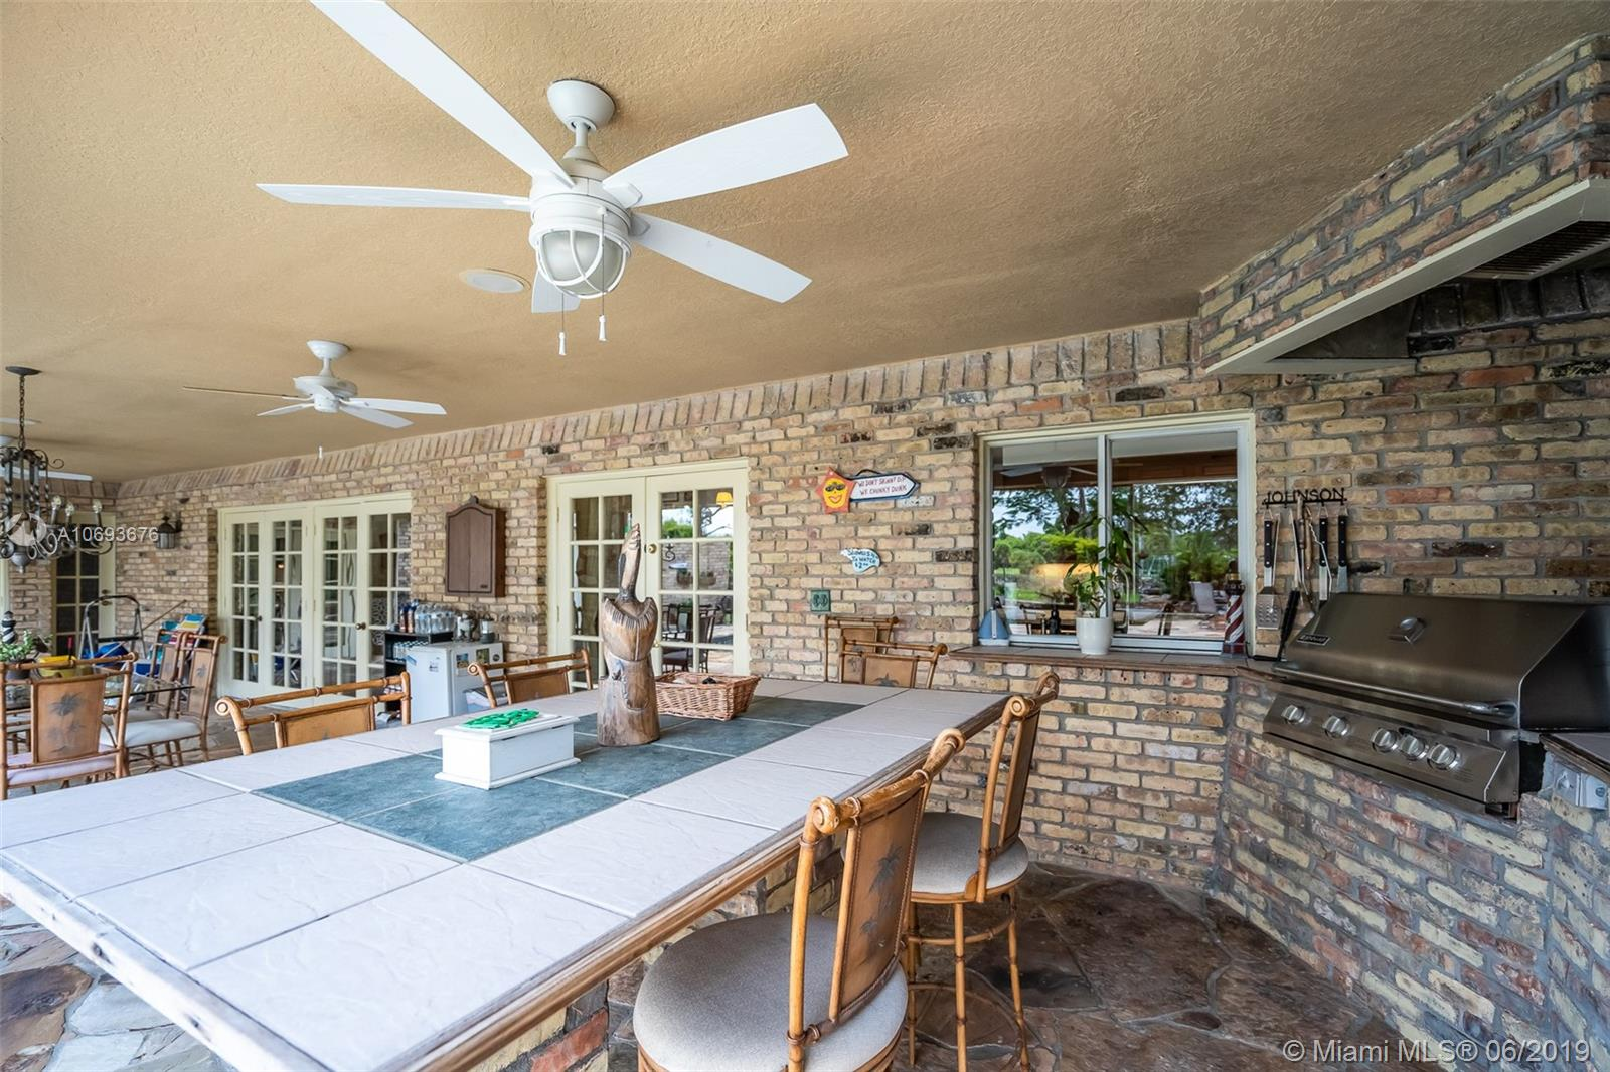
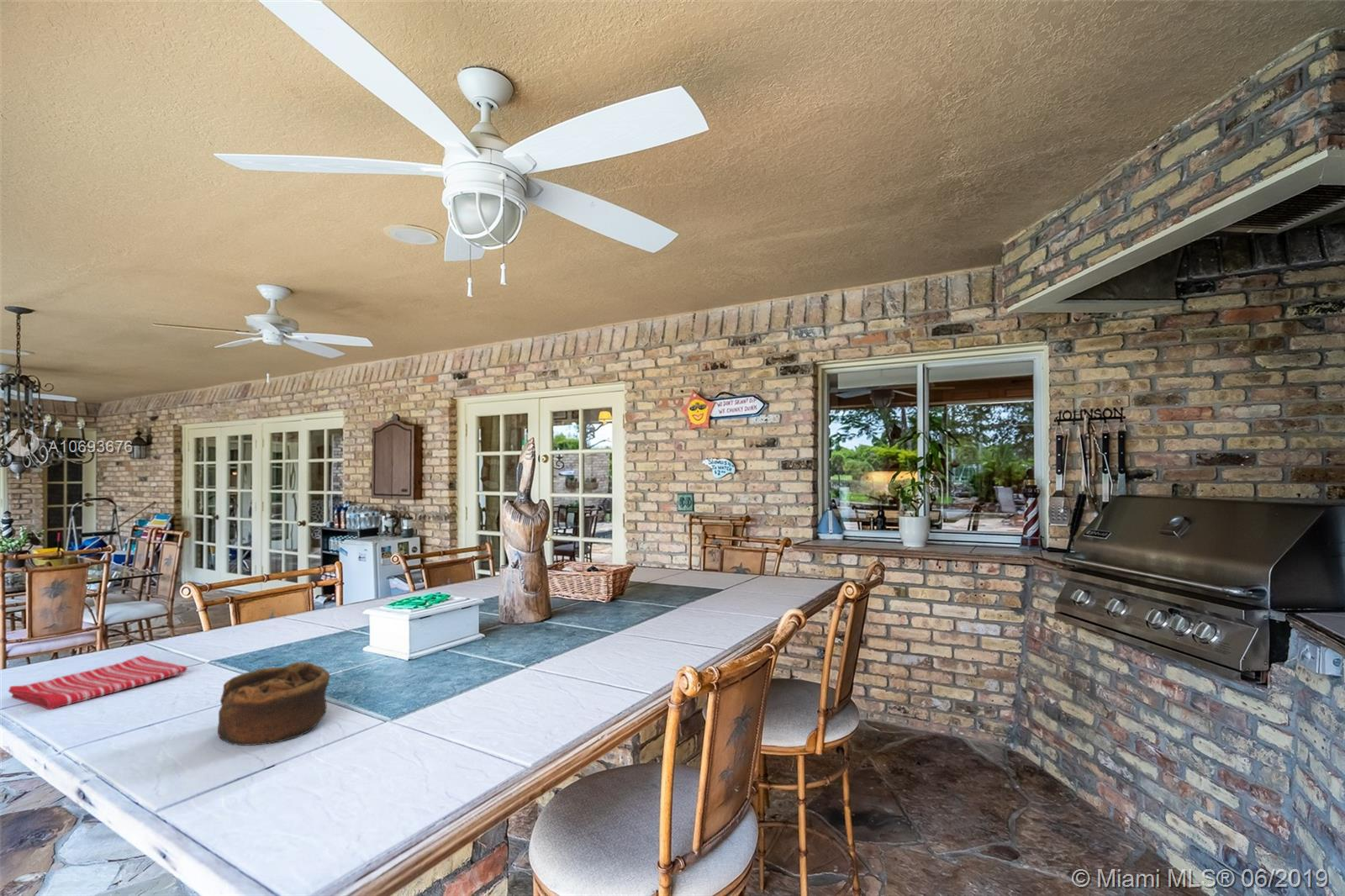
+ dish towel [8,655,188,710]
+ bowl [217,661,331,746]
